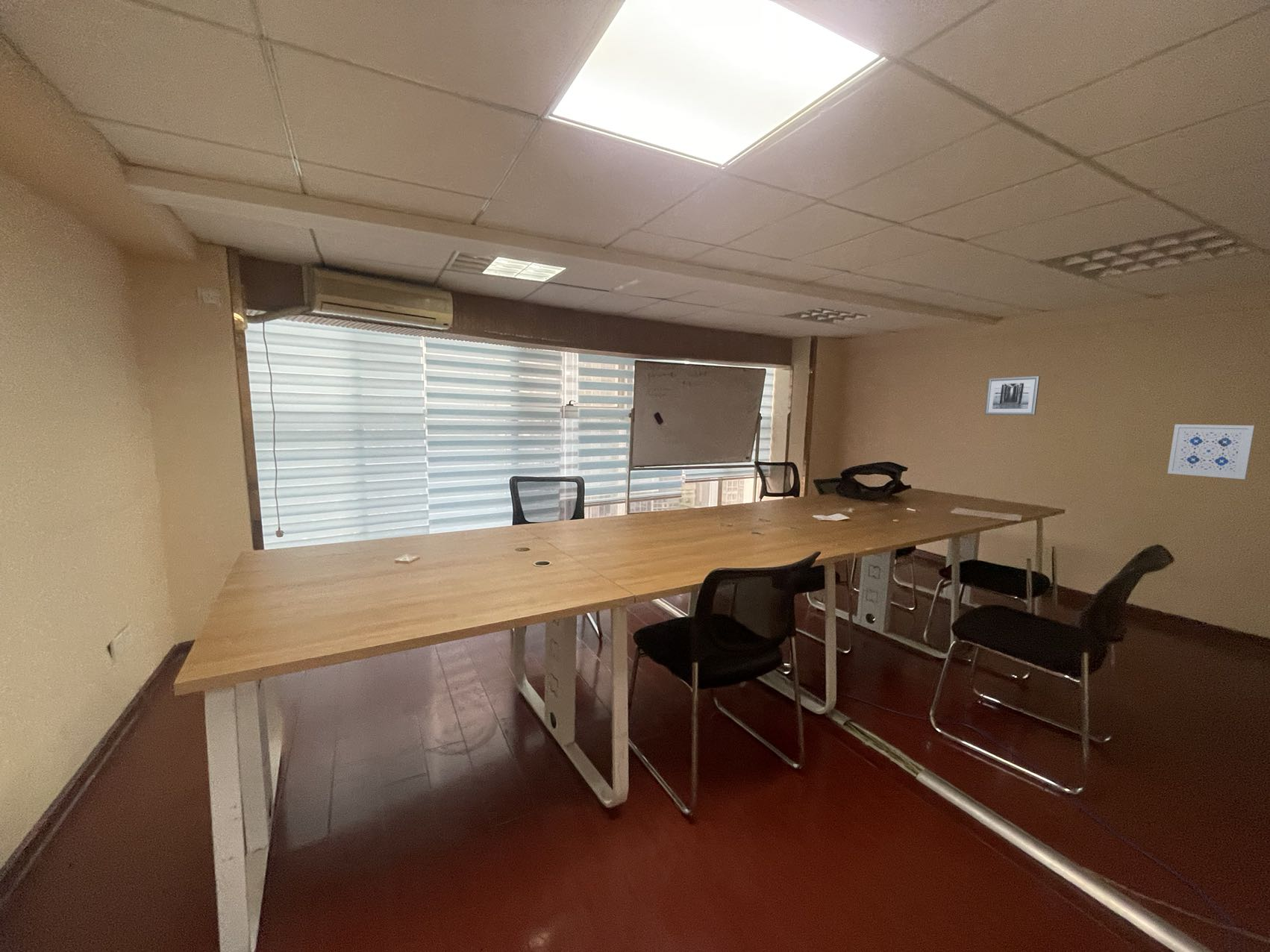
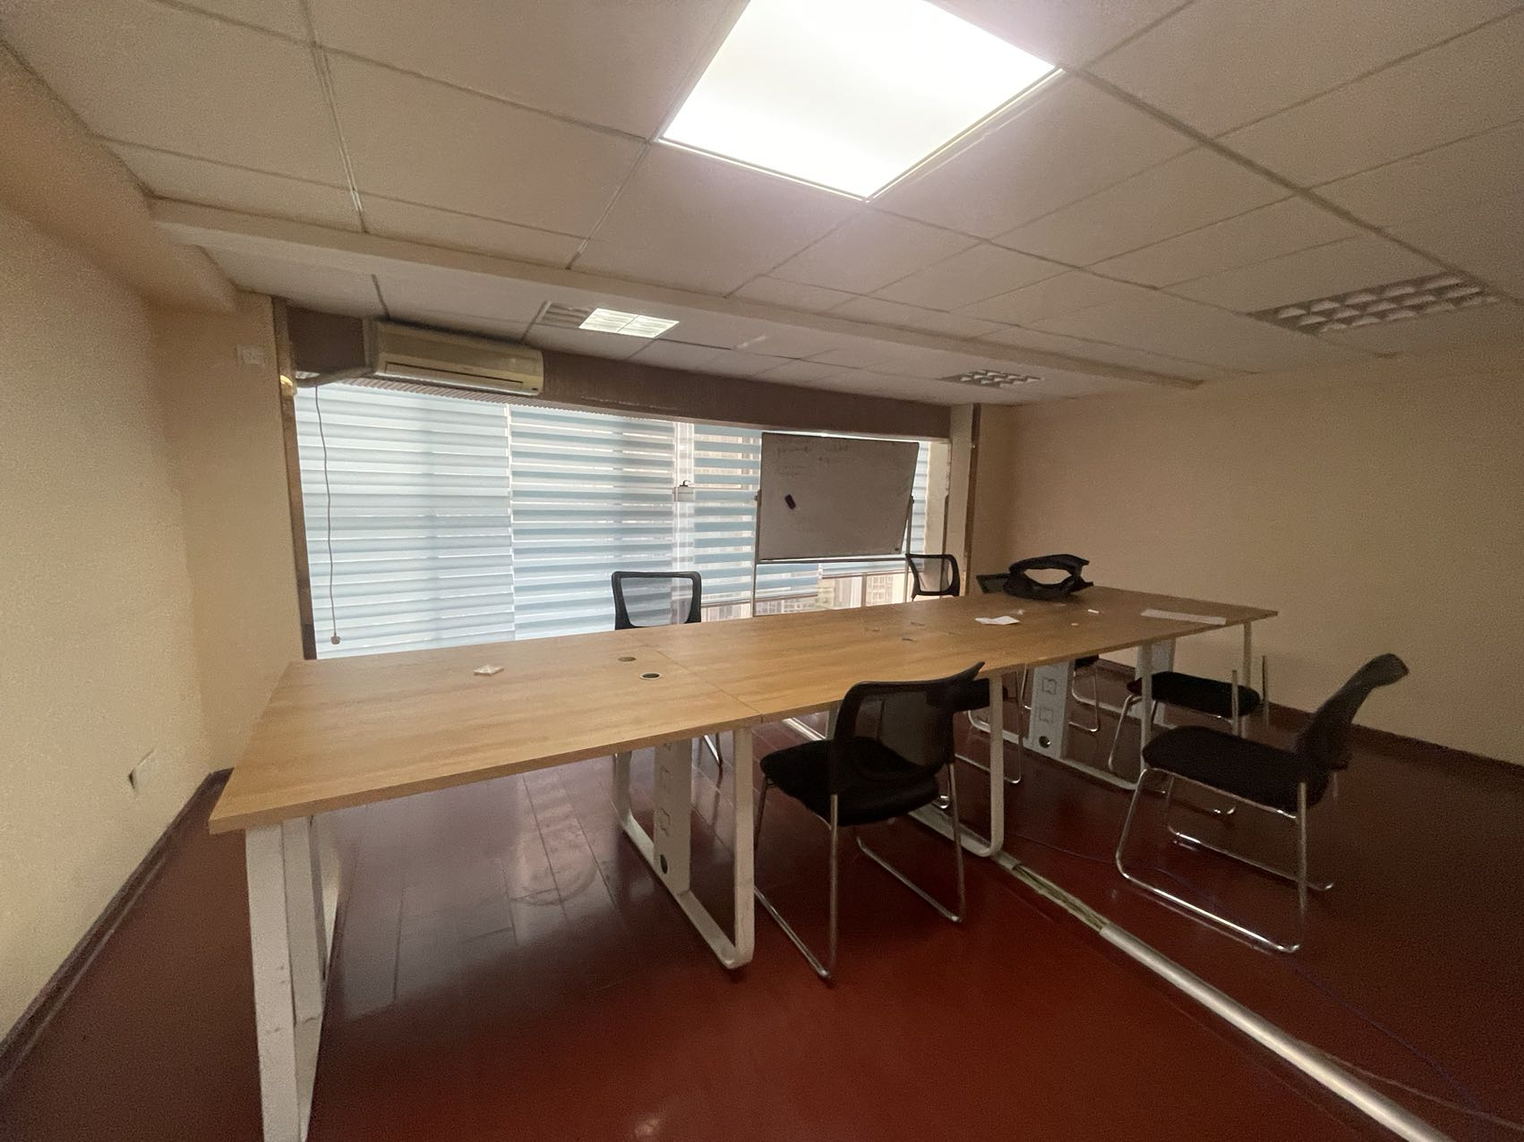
- wall art [984,375,1041,416]
- wall art [1167,424,1256,480]
